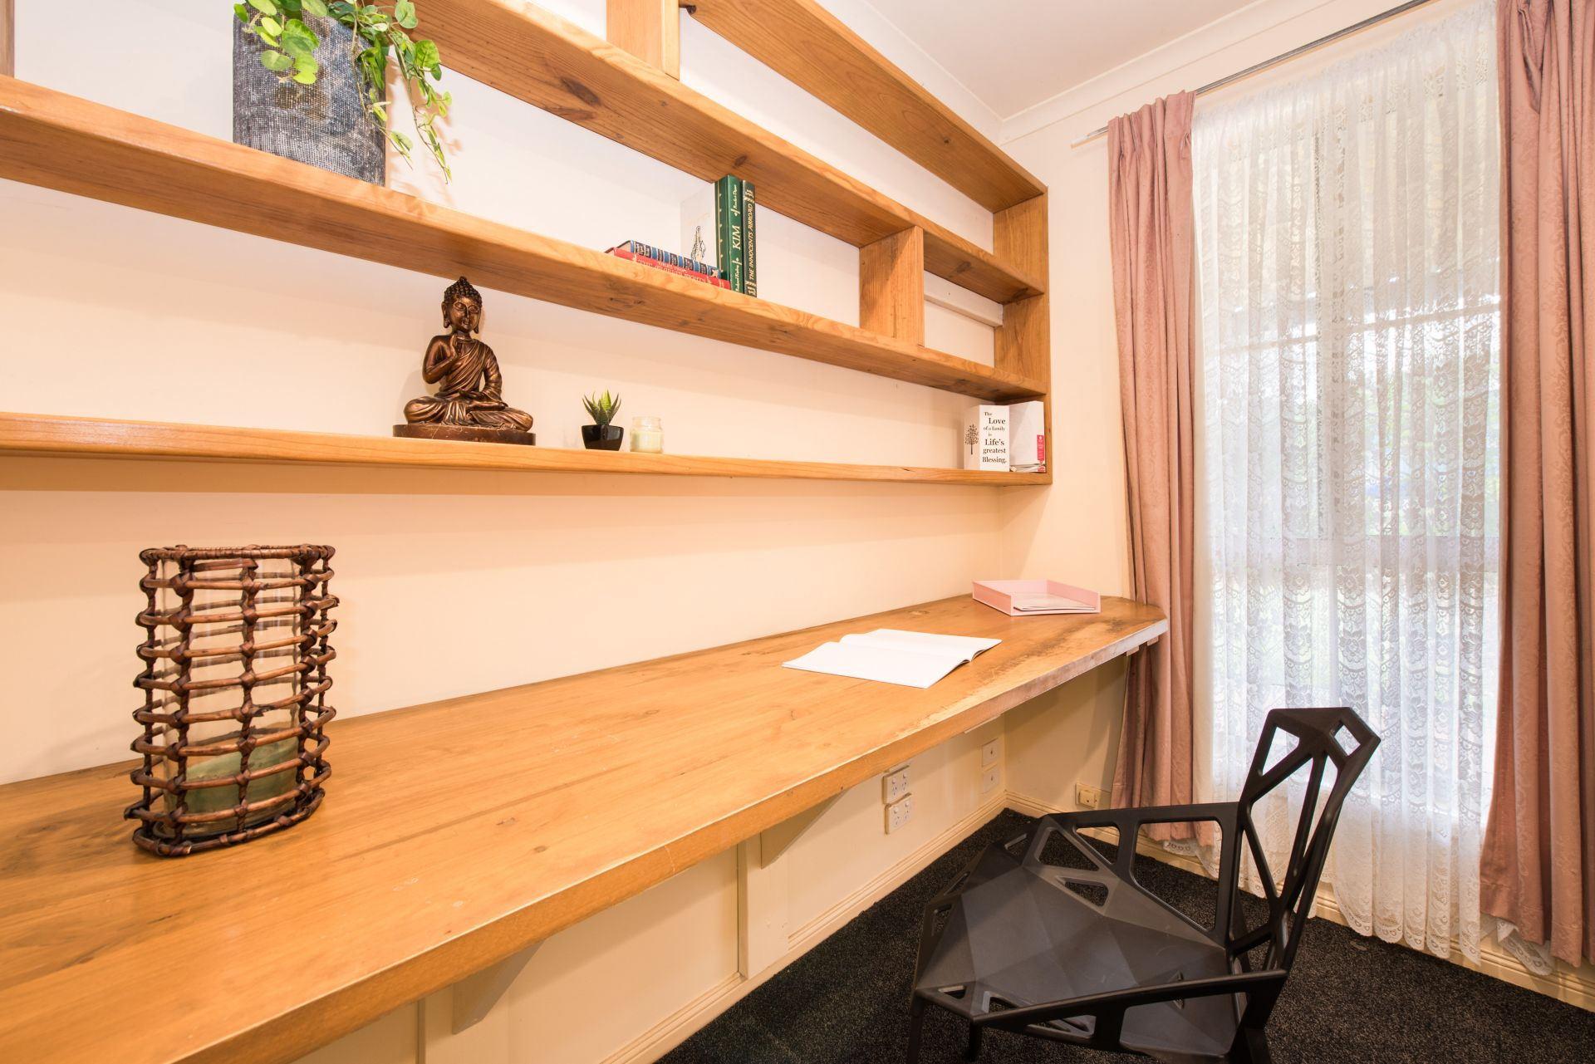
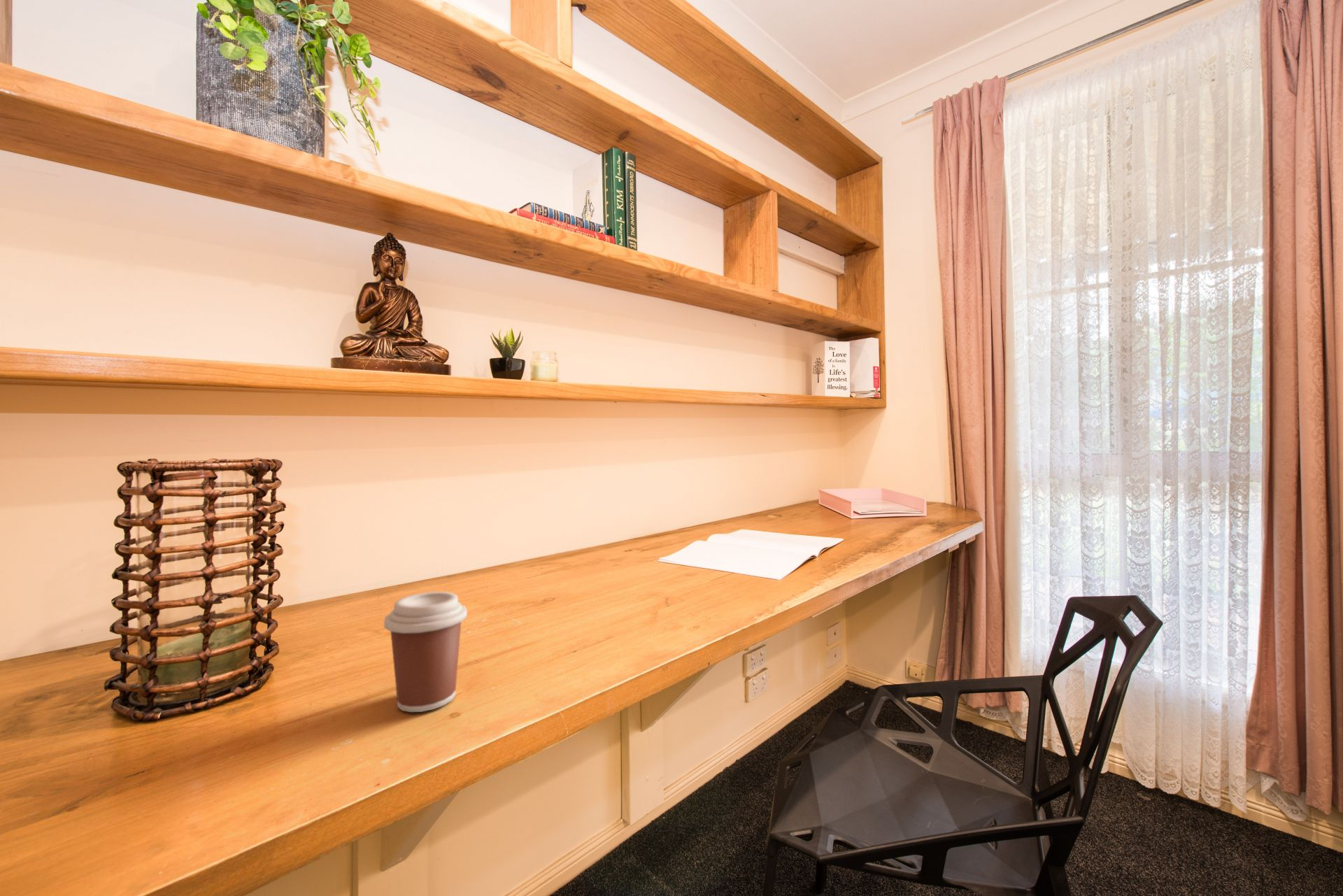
+ coffee cup [383,591,468,713]
